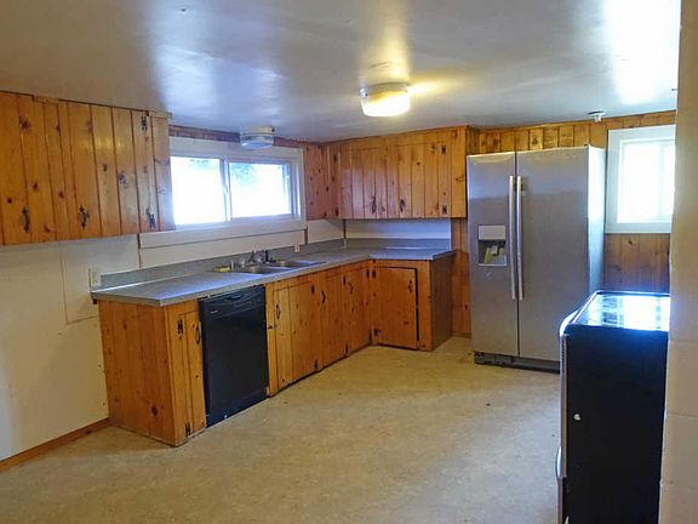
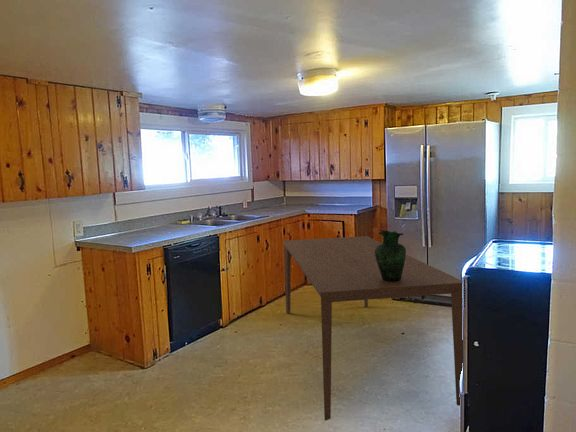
+ pitcher [375,229,407,281]
+ dining table [282,235,463,421]
